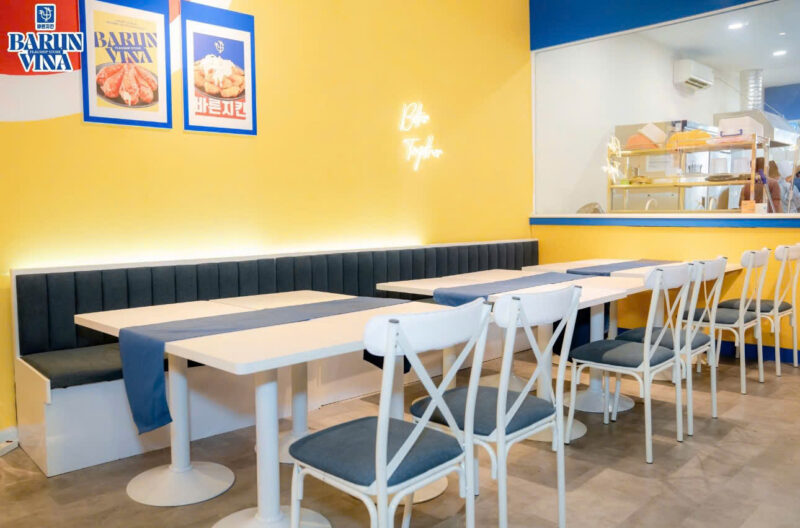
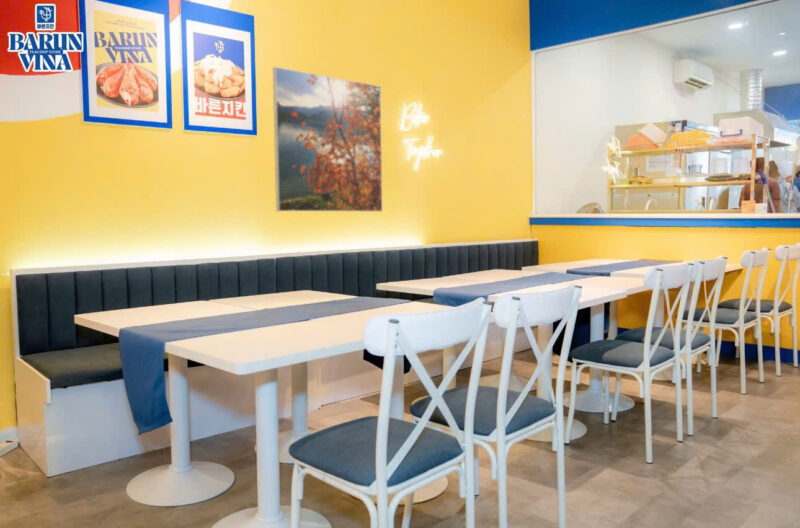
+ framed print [272,66,383,213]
